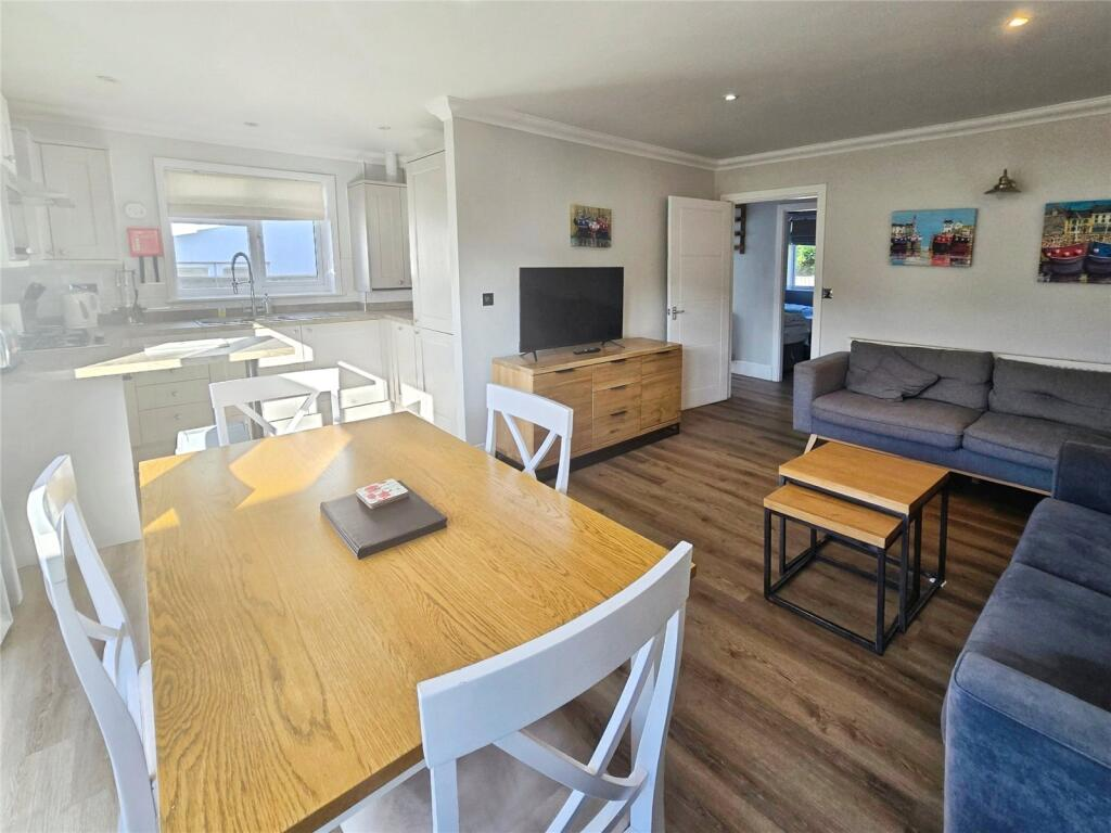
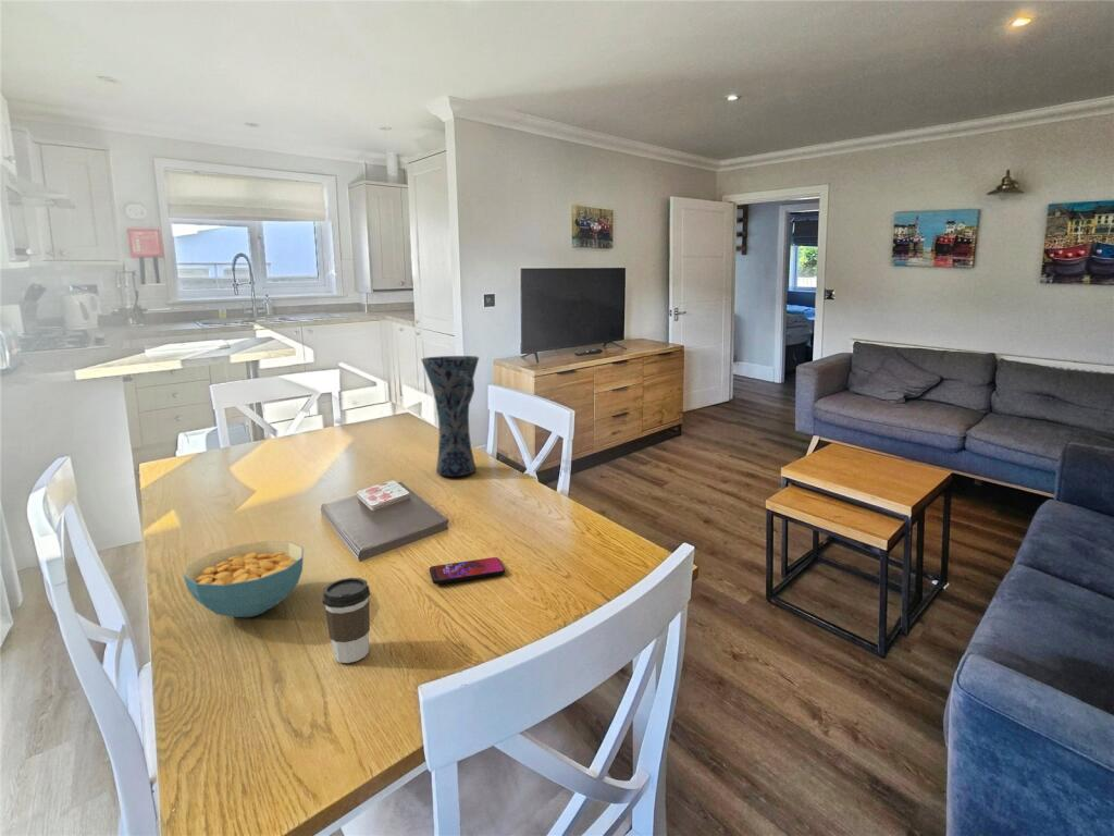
+ cereal bowl [183,540,305,618]
+ smartphone [429,556,506,585]
+ coffee cup [322,577,371,664]
+ vase [420,355,480,478]
